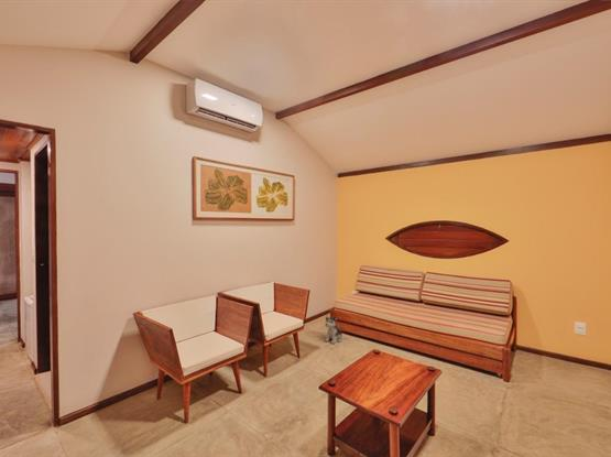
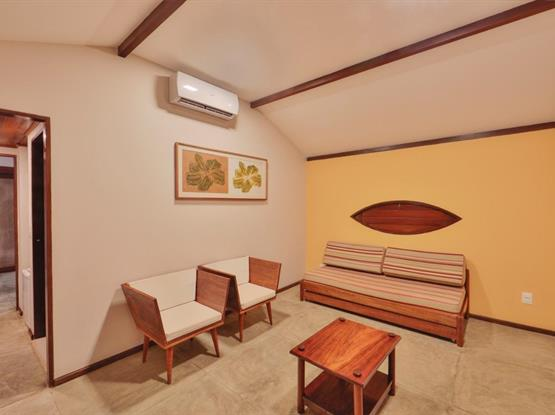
- plush toy [324,314,343,345]
